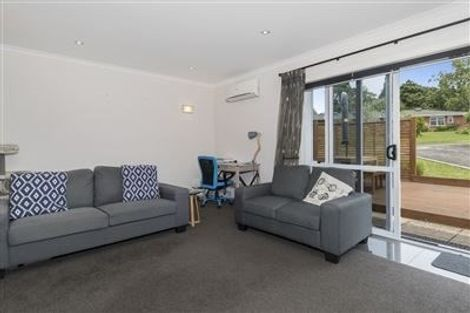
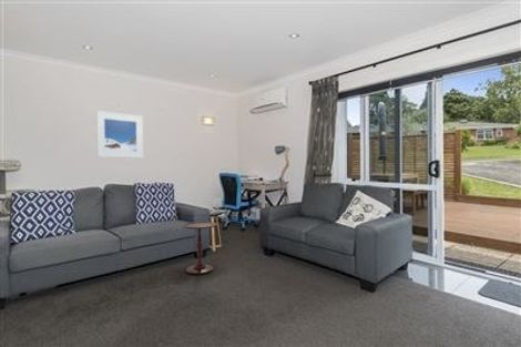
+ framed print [95,110,144,159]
+ side table [181,221,217,275]
